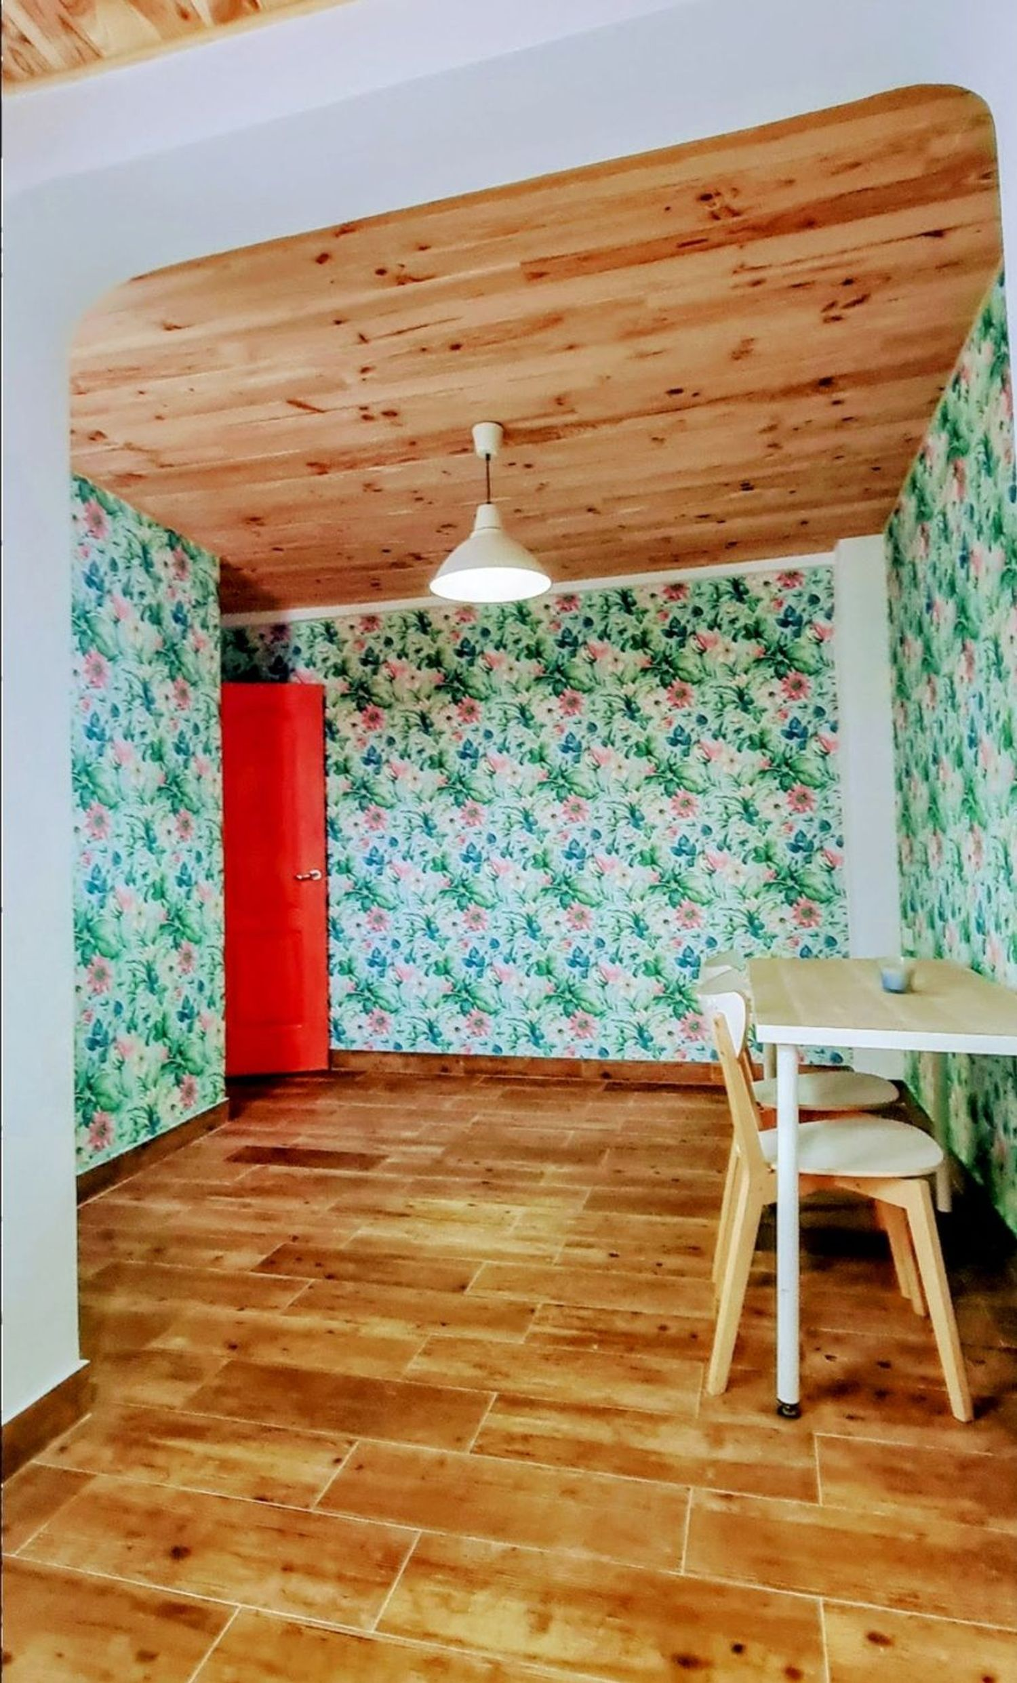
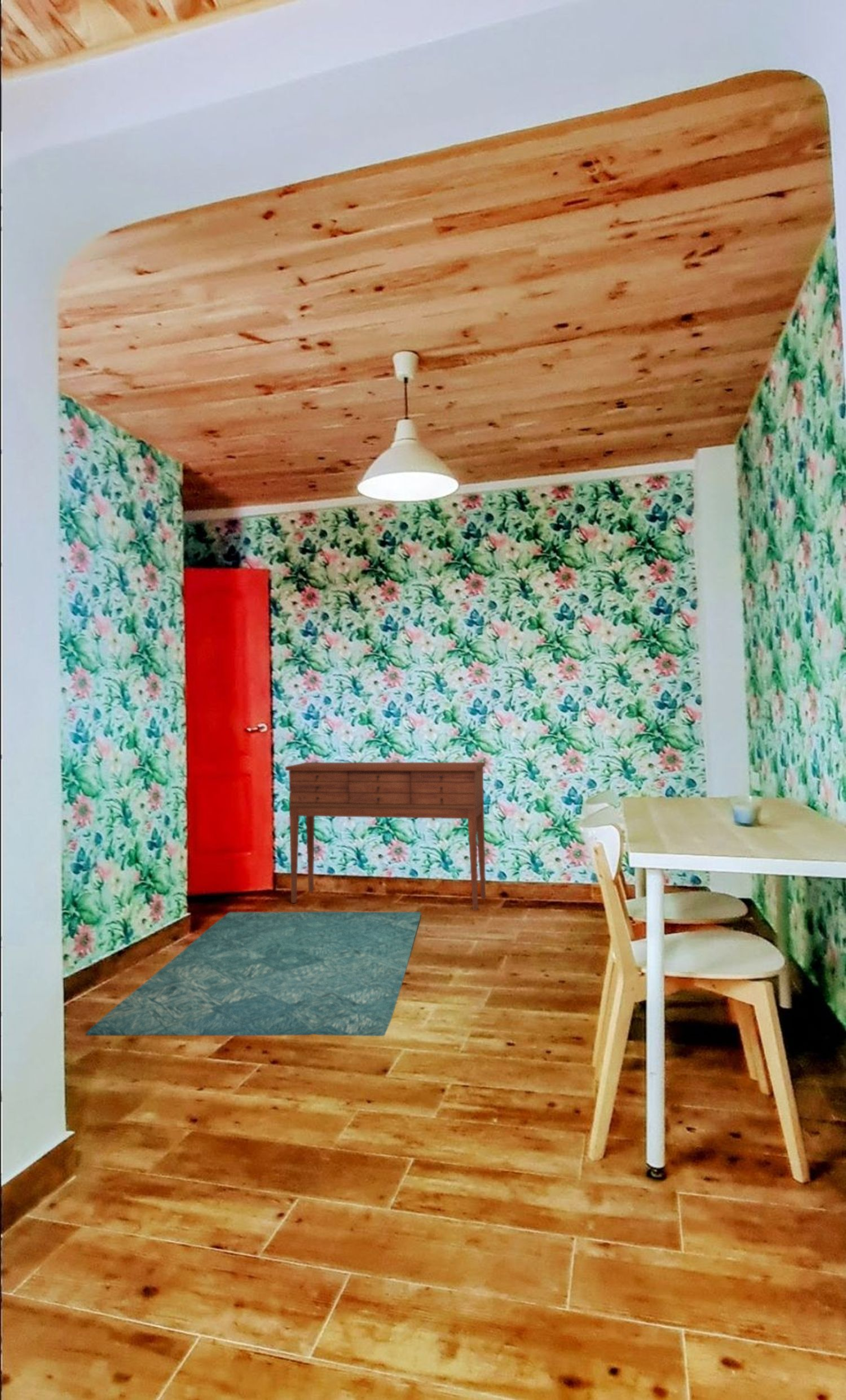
+ console table [285,762,486,911]
+ rug [85,911,422,1037]
